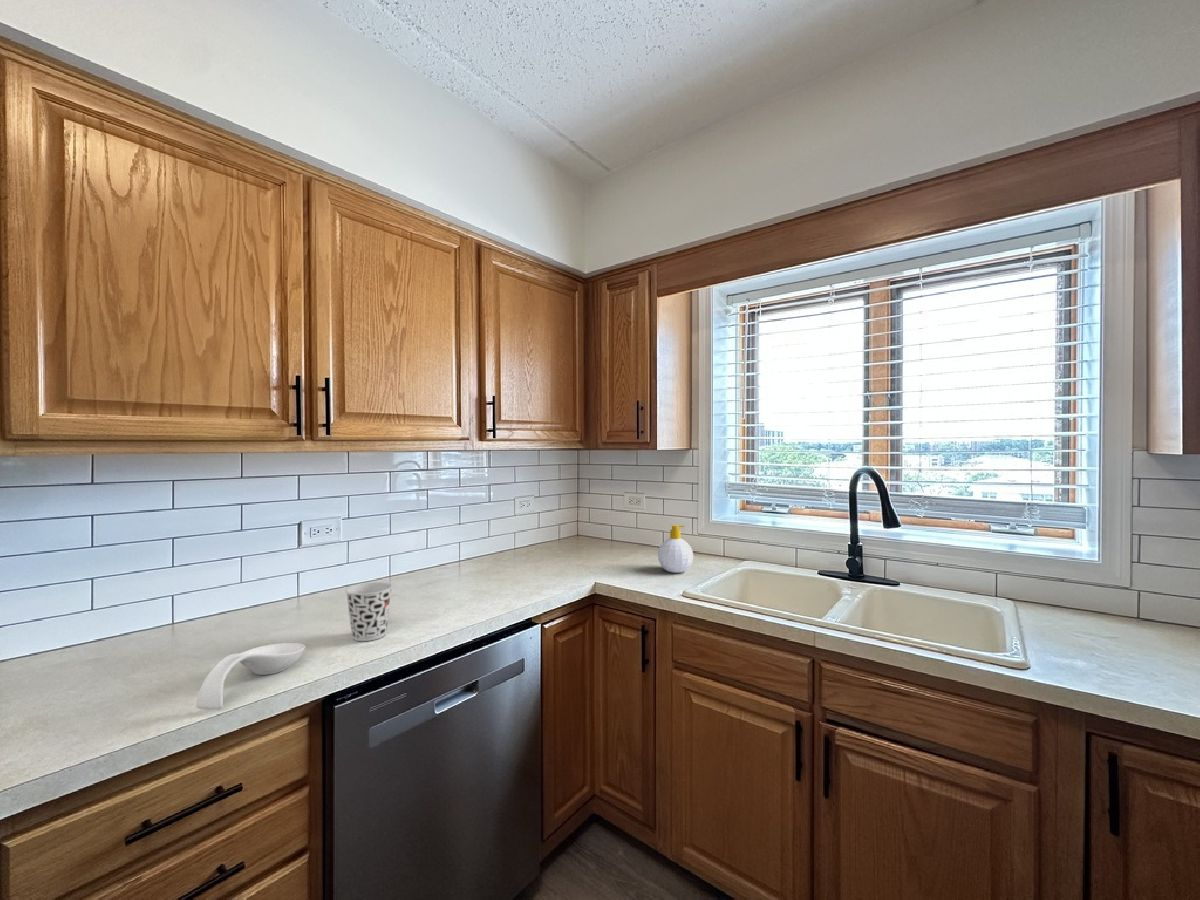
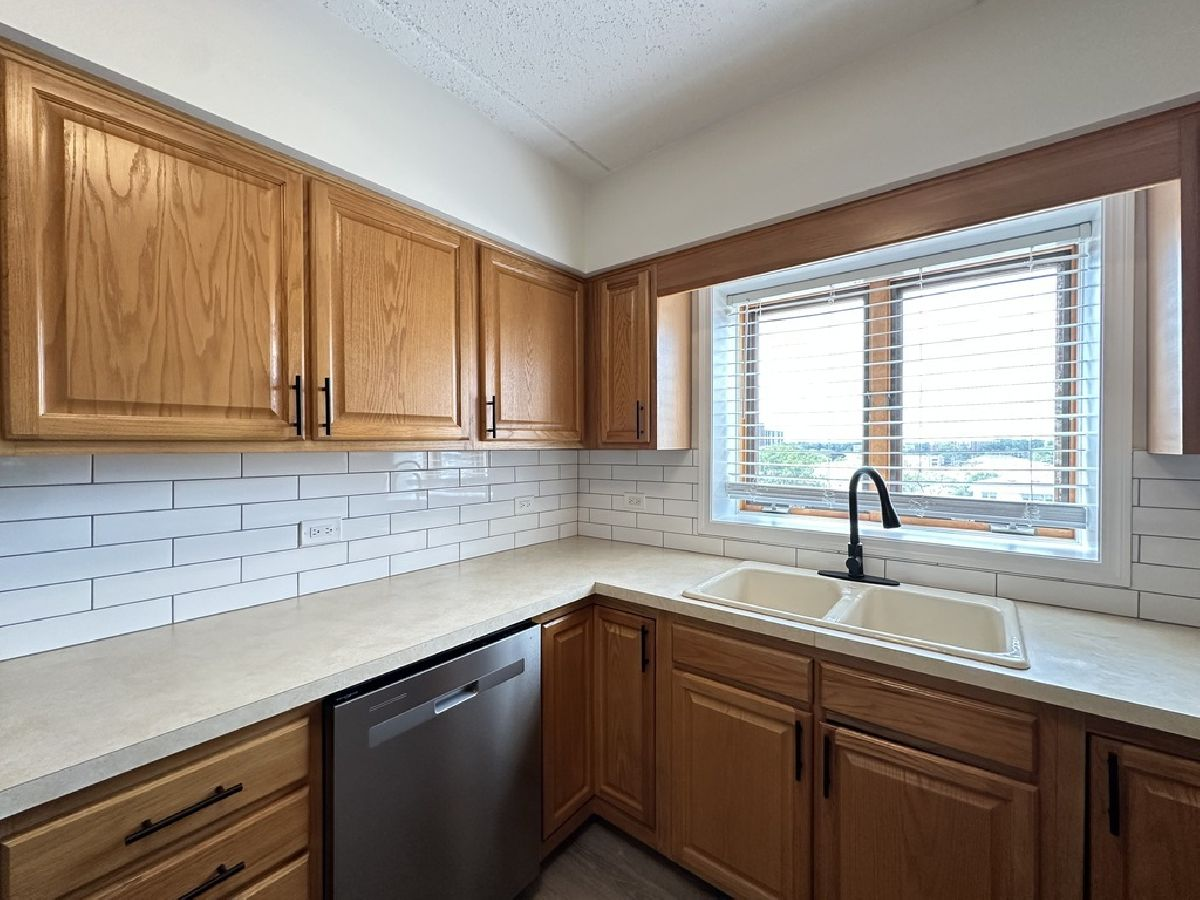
- cup [344,581,393,642]
- soap bottle [657,524,694,574]
- spoon rest [195,642,306,709]
